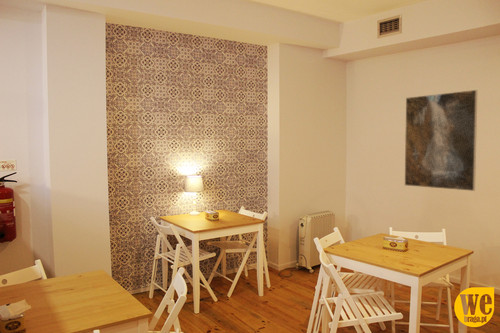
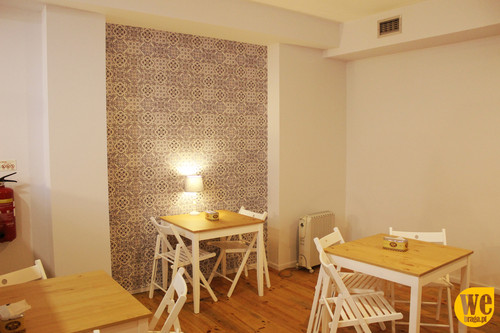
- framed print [404,89,478,192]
